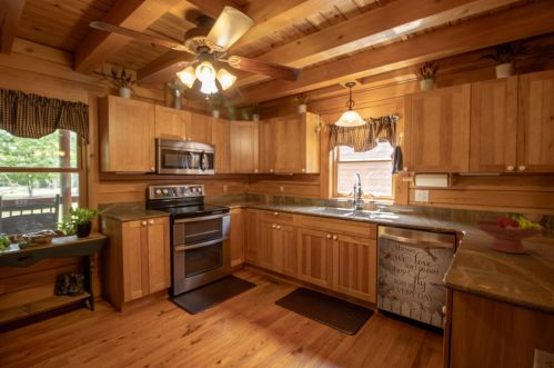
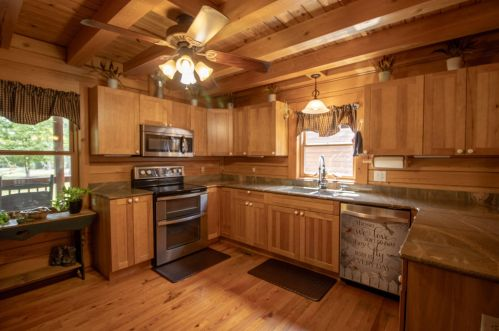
- fruit bowl [473,211,546,255]
